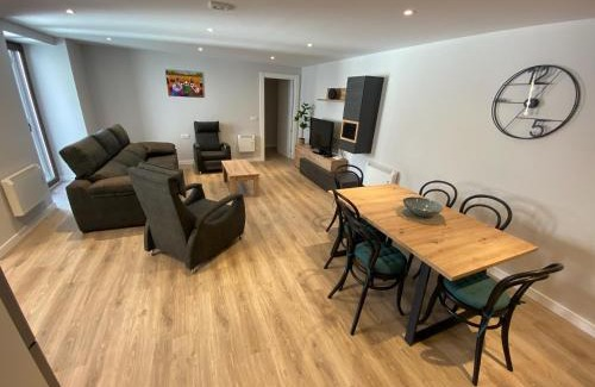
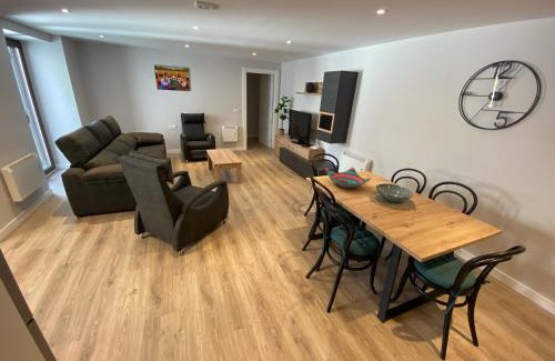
+ decorative bowl [325,167,373,189]
